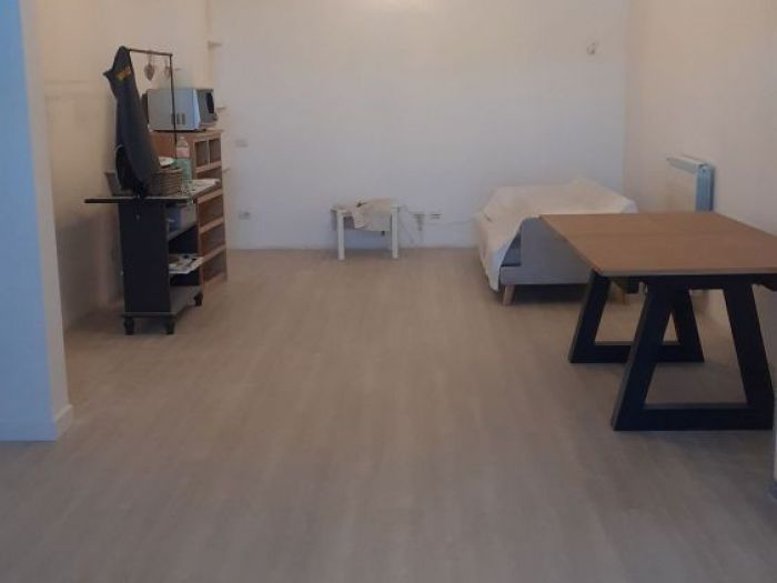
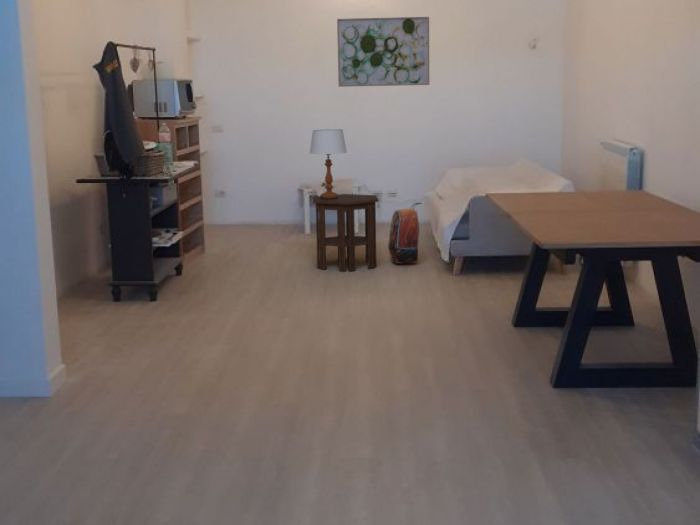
+ backpack [387,202,423,265]
+ table lamp [309,128,348,199]
+ wall art [336,16,430,88]
+ side table [312,193,380,272]
